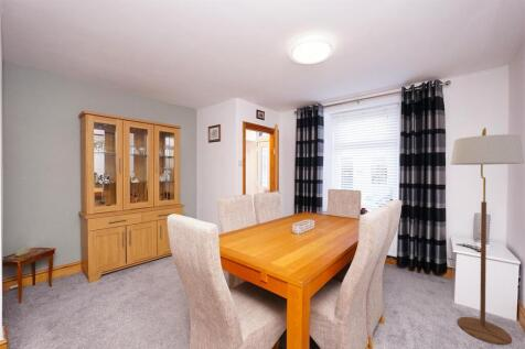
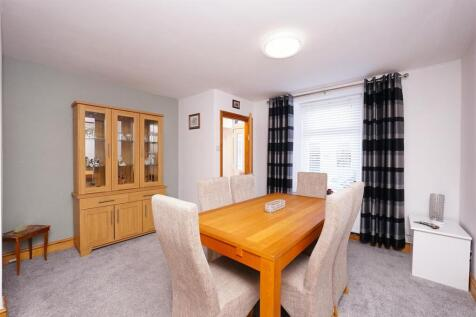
- floor lamp [449,127,525,346]
